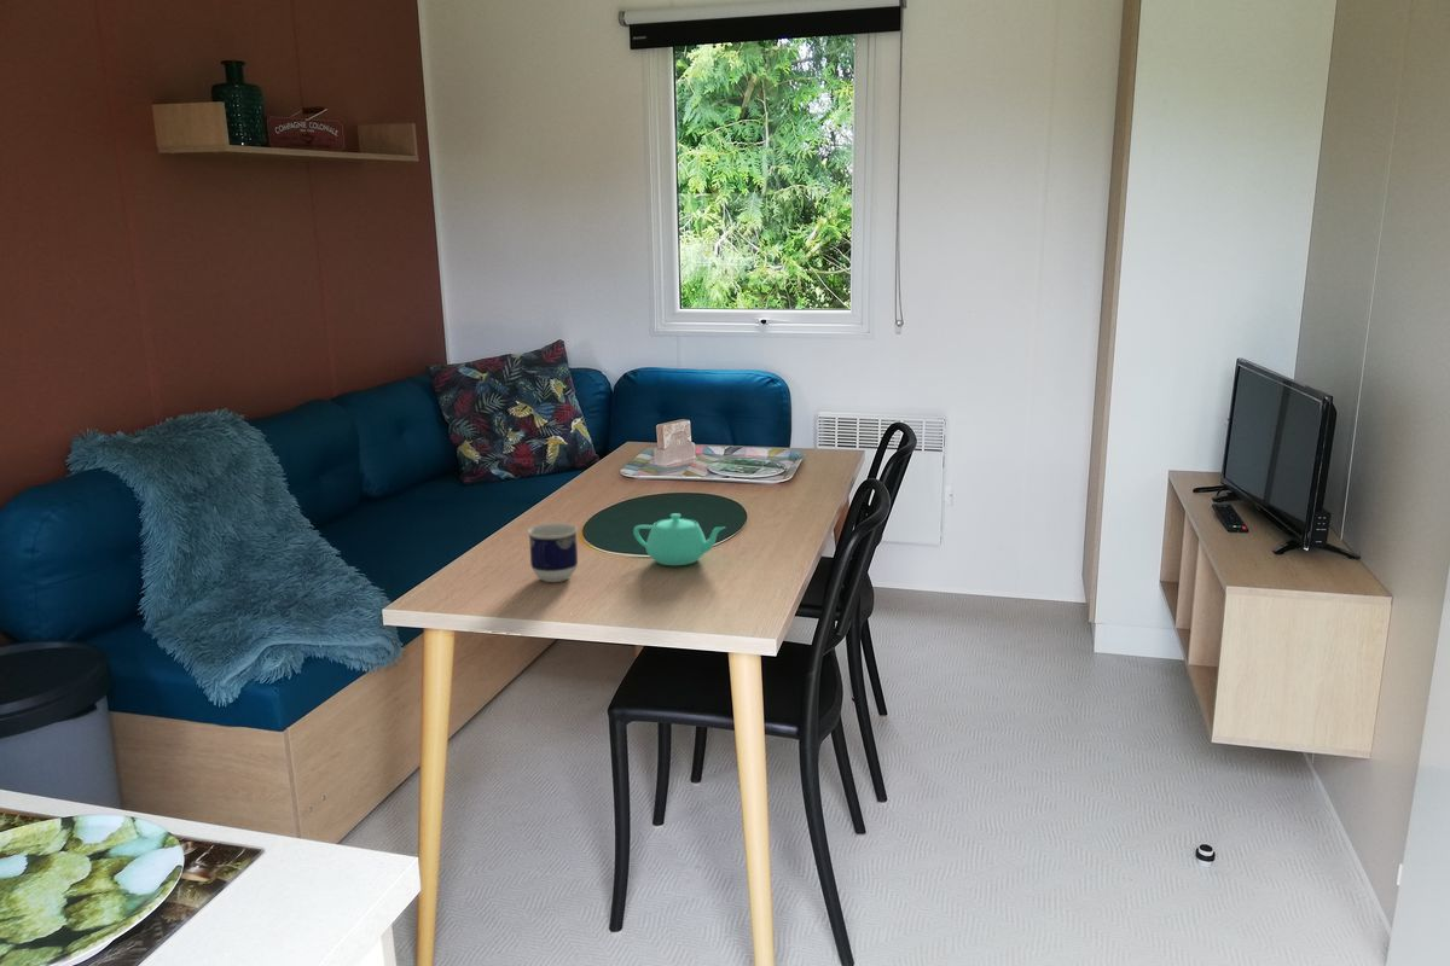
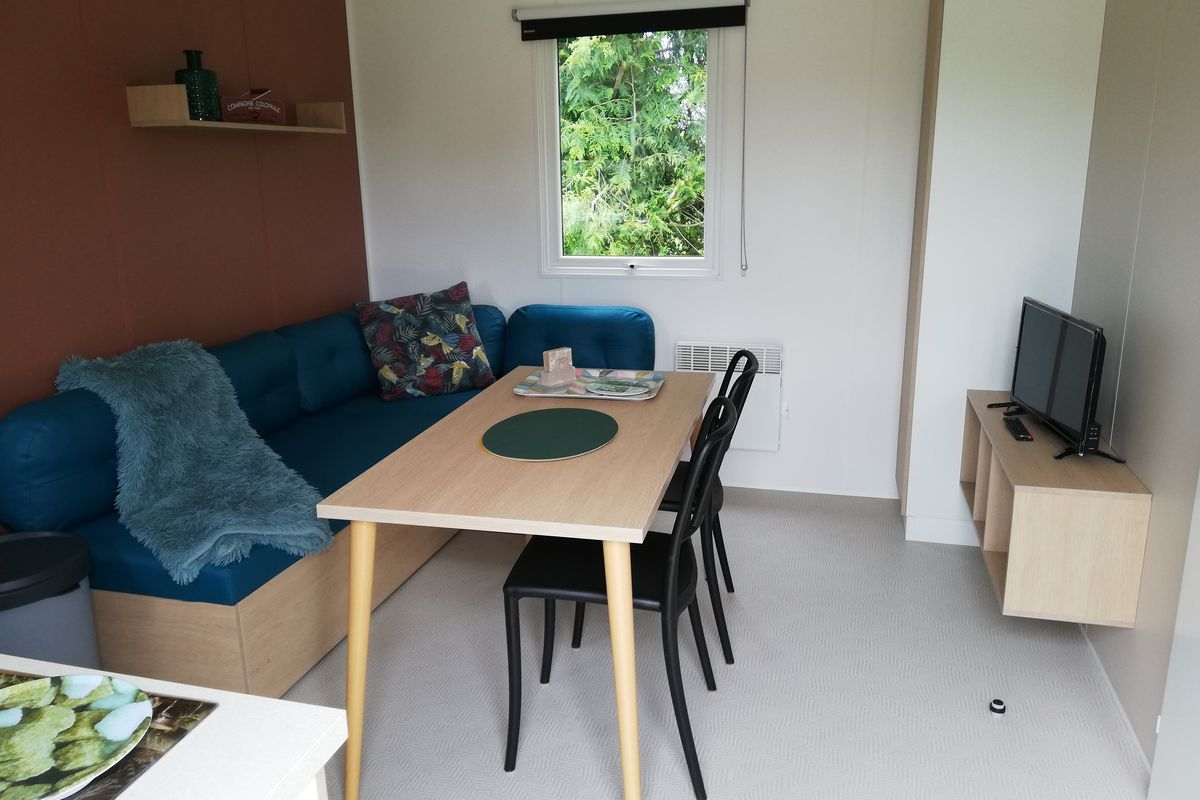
- teapot [632,512,726,566]
- cup [527,522,579,583]
